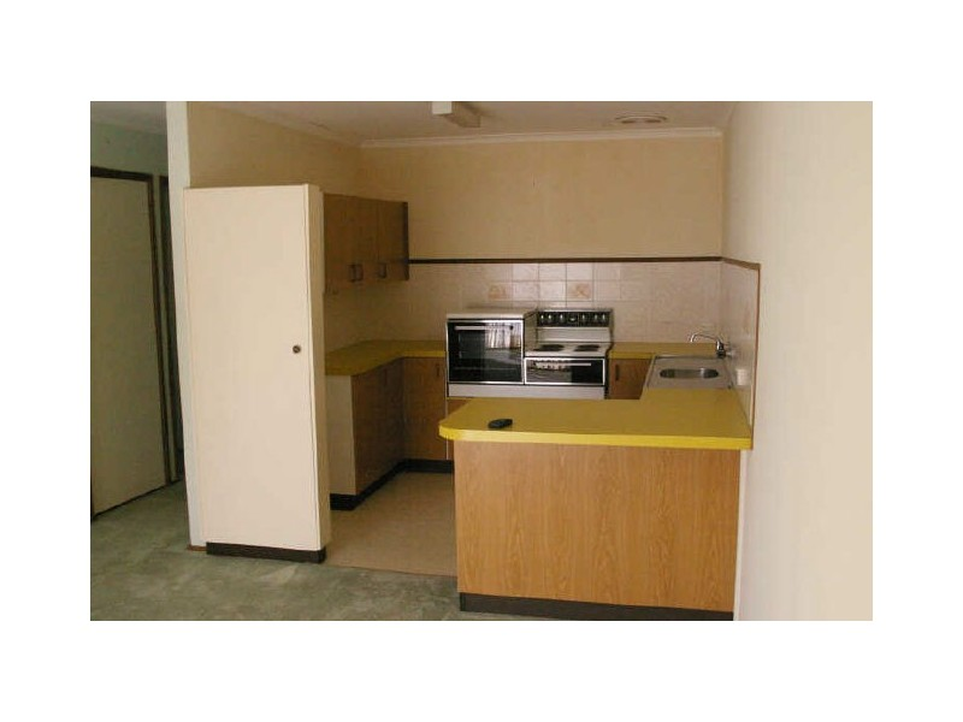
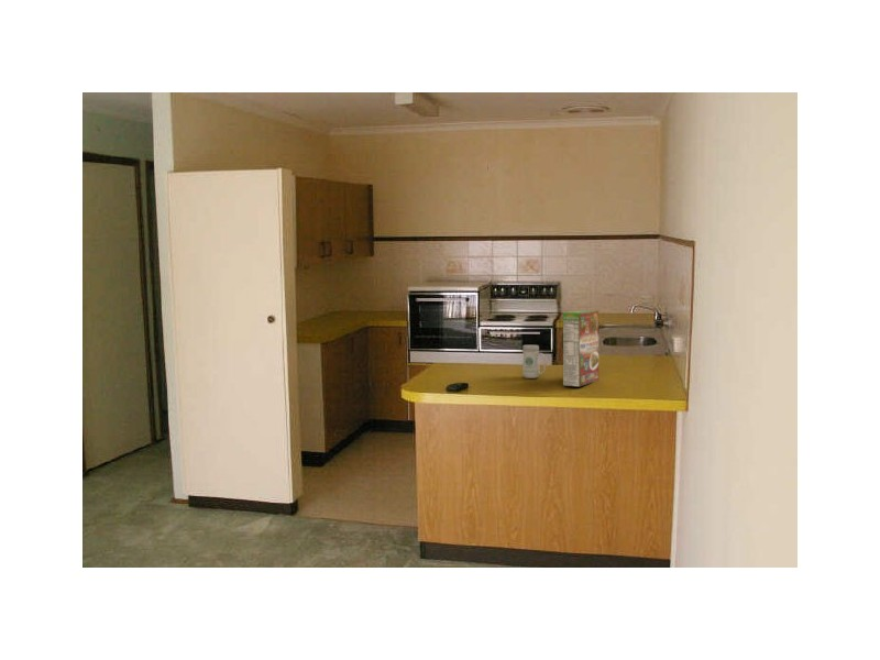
+ cereal box [562,309,600,387]
+ mug [521,344,547,380]
